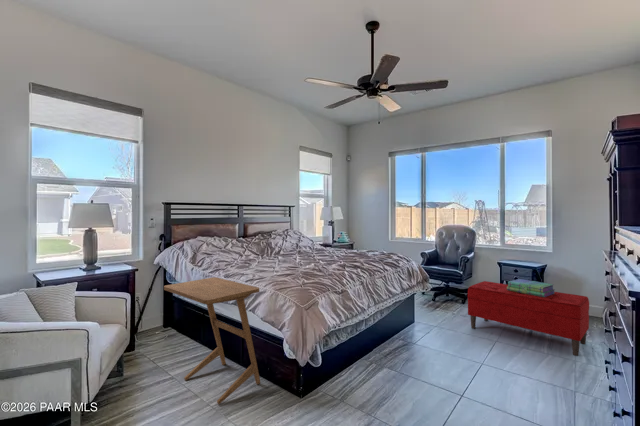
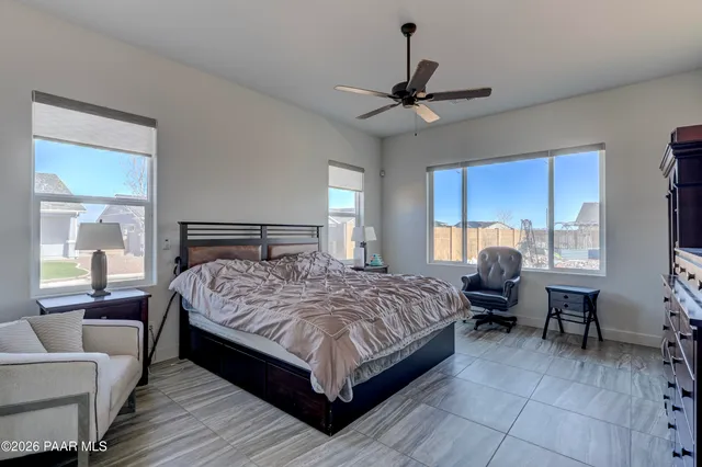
- side table [163,276,261,405]
- stack of books [507,278,556,297]
- bench [467,280,590,357]
